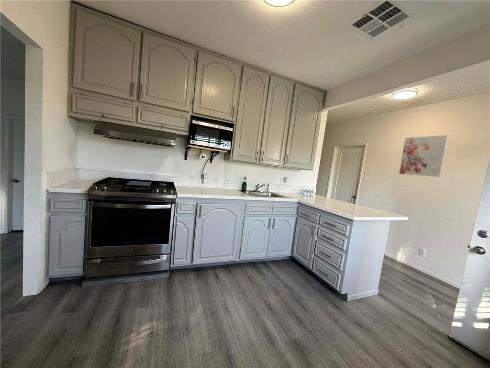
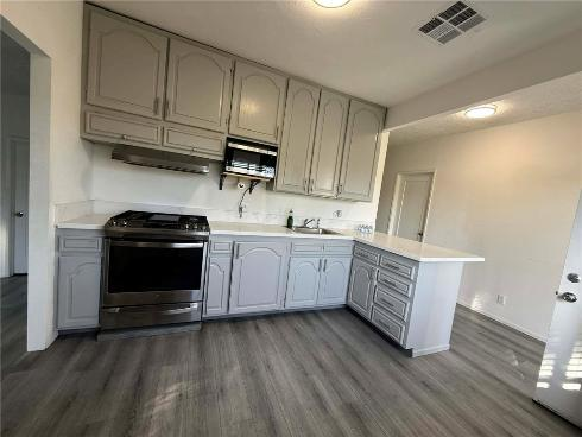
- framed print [398,134,450,178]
